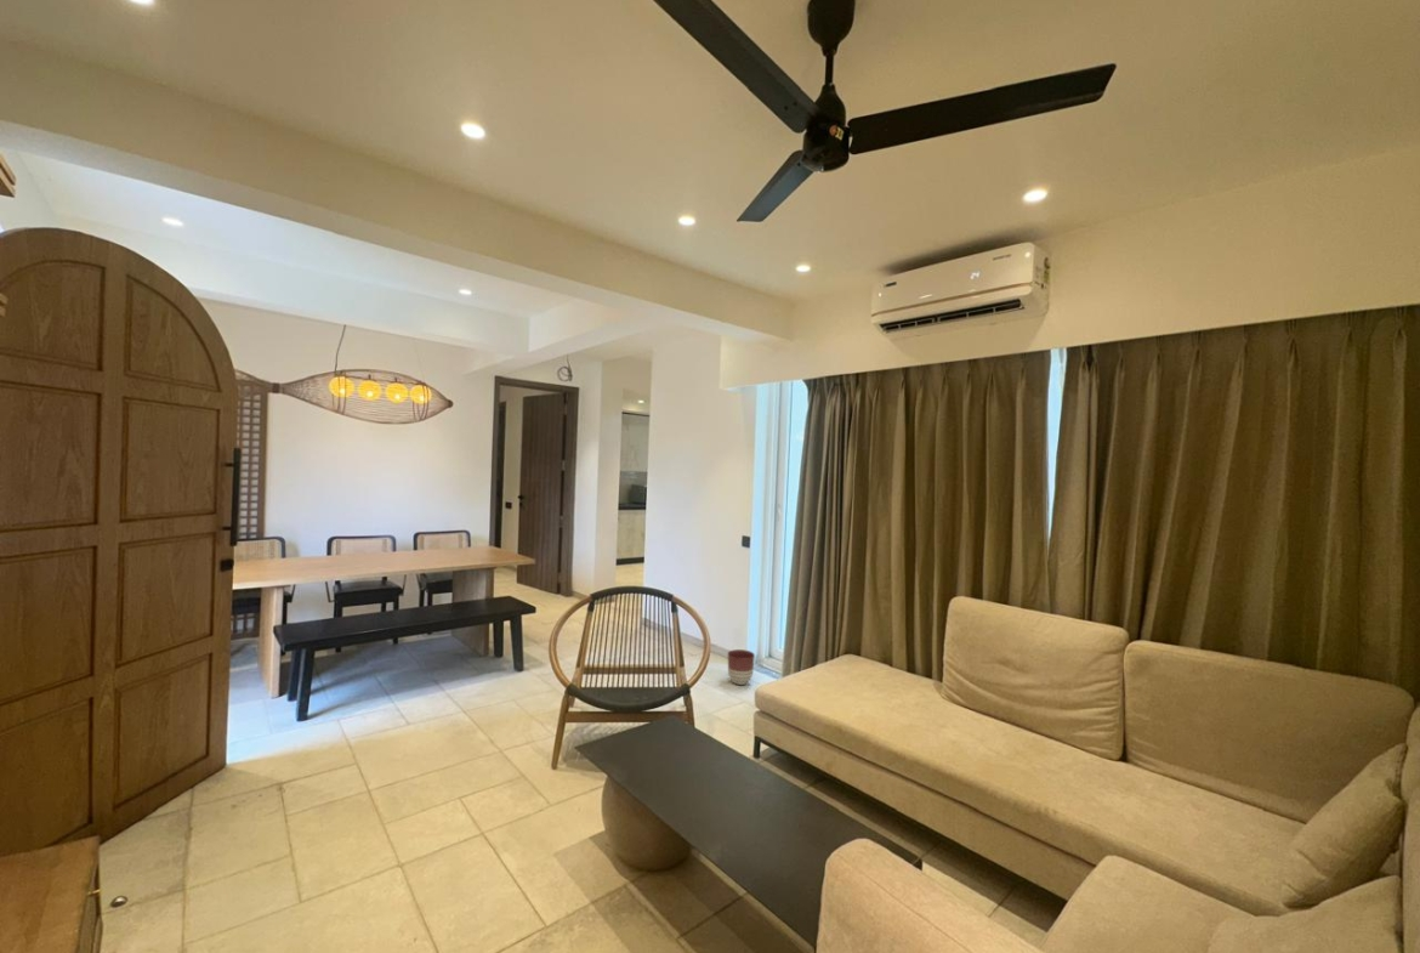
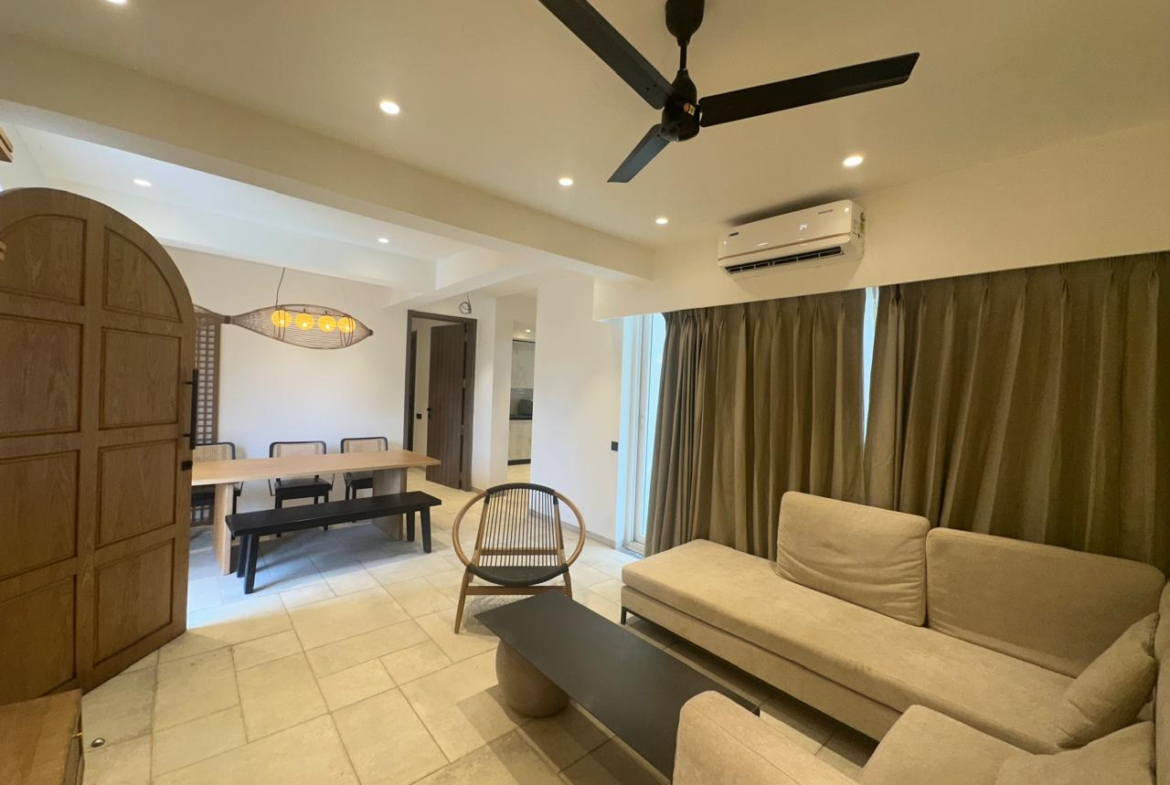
- planter [727,648,756,686]
